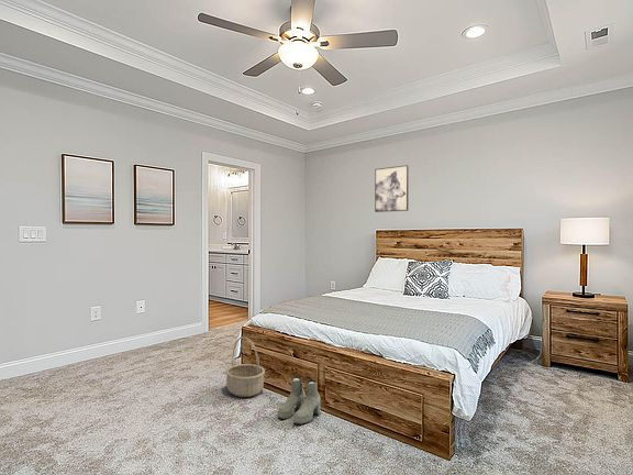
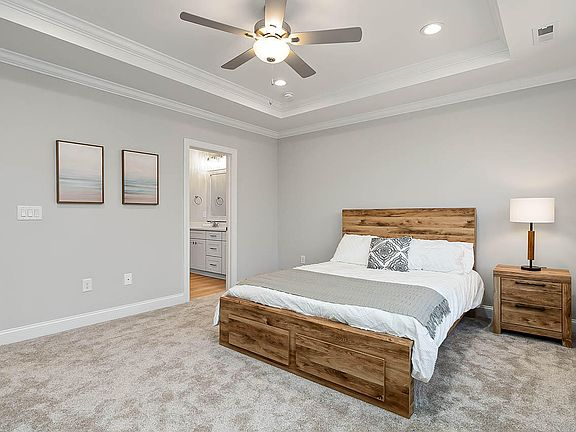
- boots [277,375,322,426]
- basket [224,335,266,398]
- wall art [374,164,410,213]
